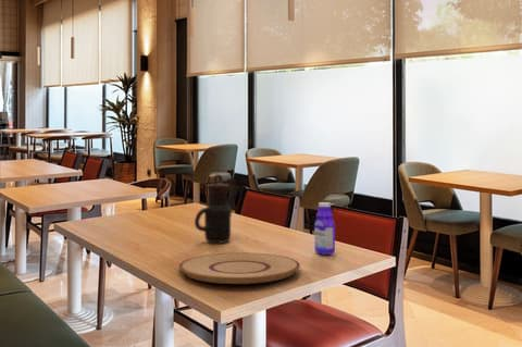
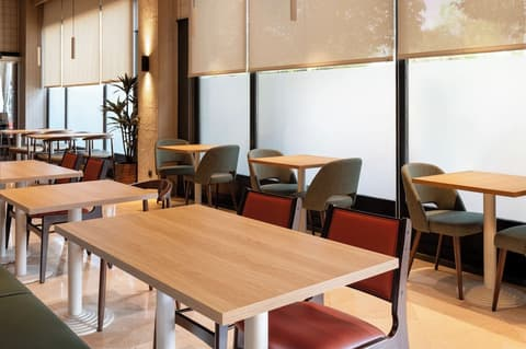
- plate [177,251,301,285]
- bottle [313,201,336,256]
- teapot [194,173,240,244]
